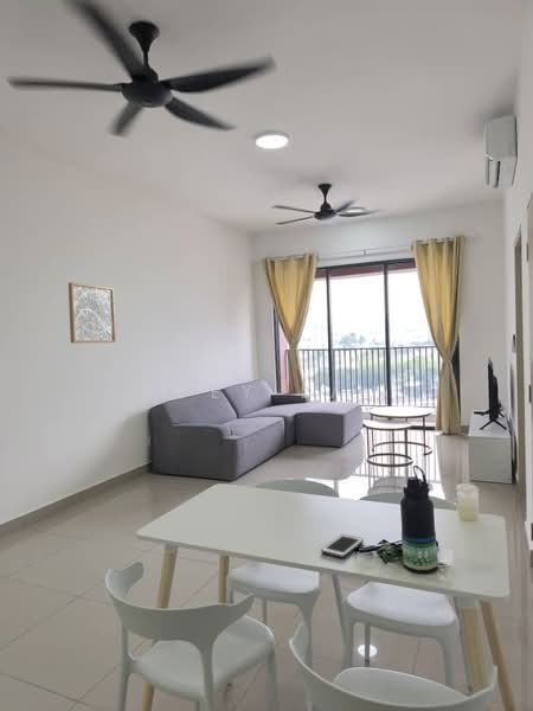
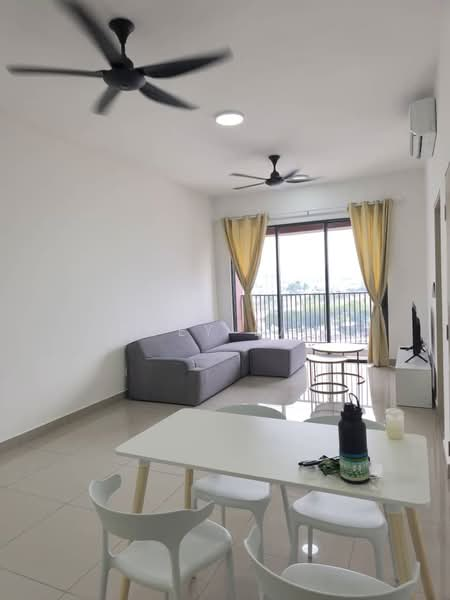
- wall art [68,282,117,344]
- cell phone [320,533,365,559]
